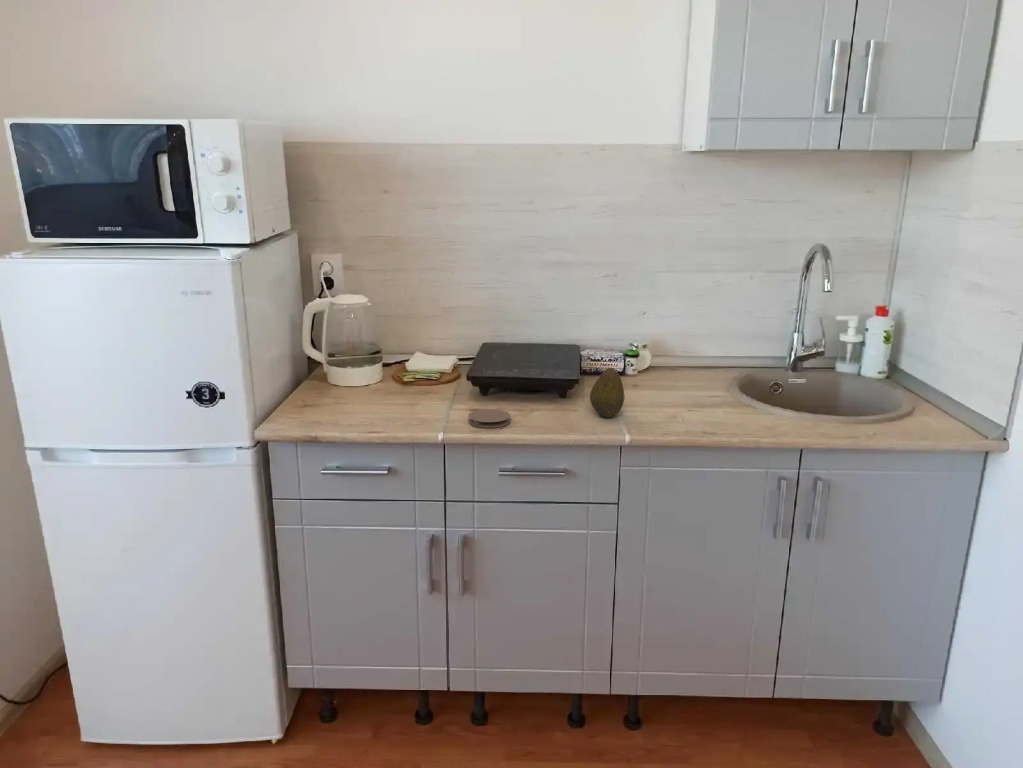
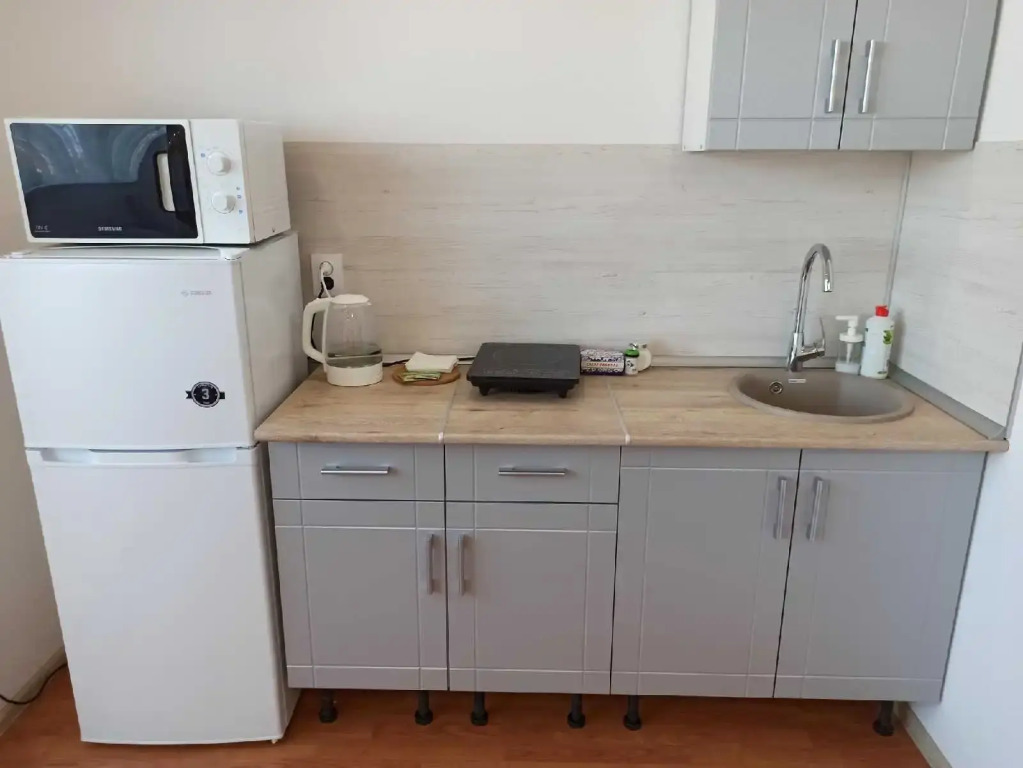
- coaster [467,408,511,429]
- fruit [589,367,626,418]
